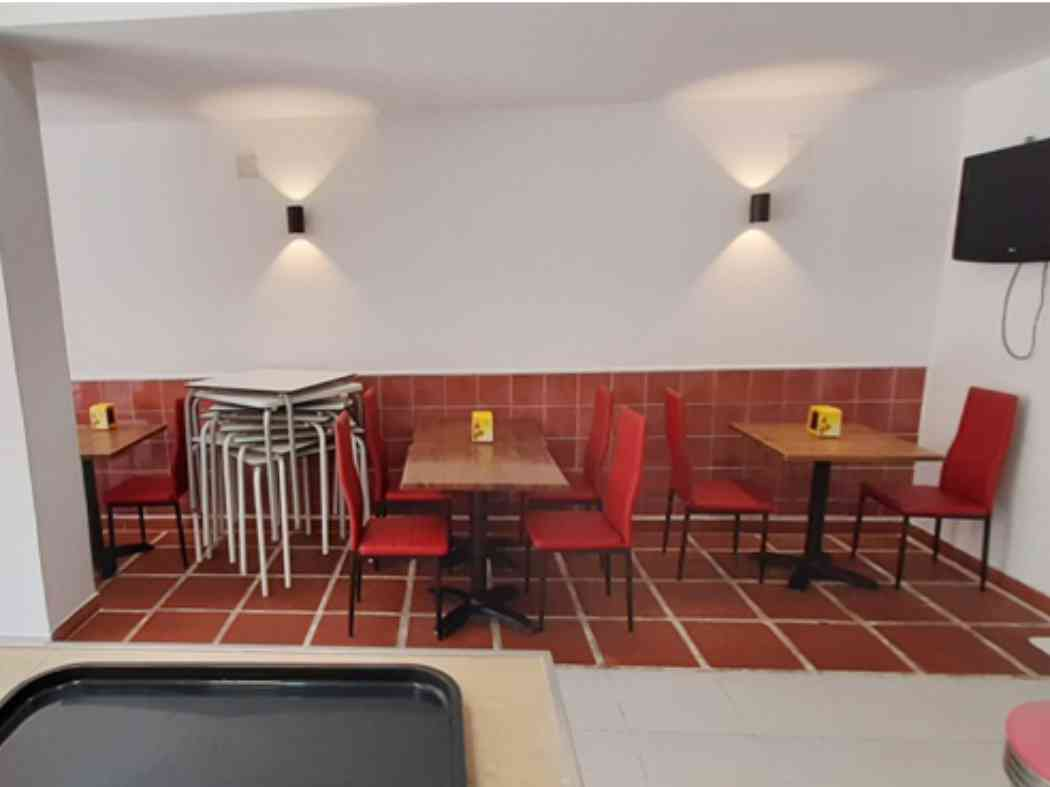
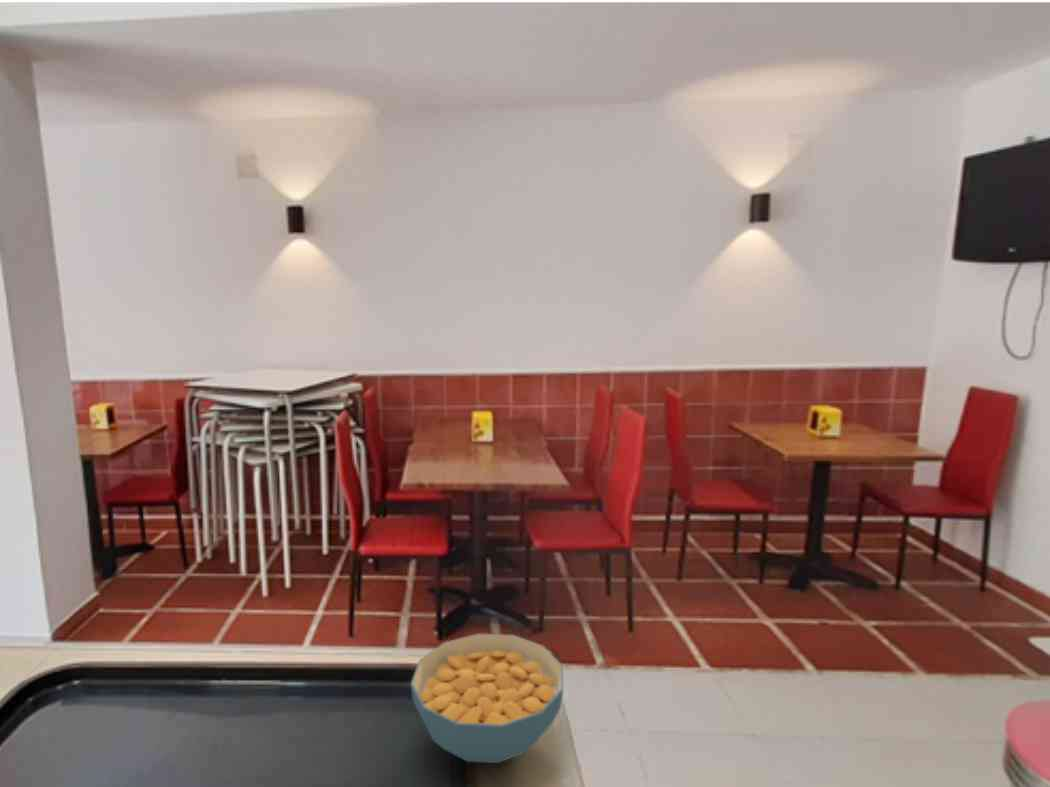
+ cereal bowl [410,633,564,764]
